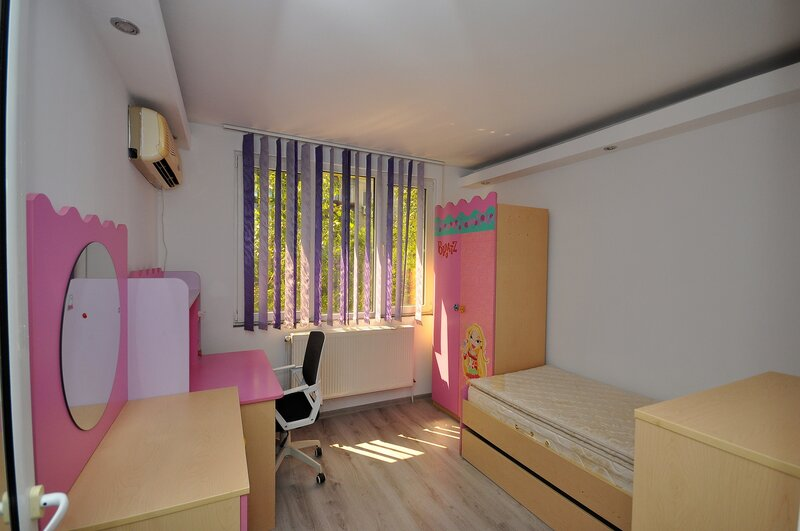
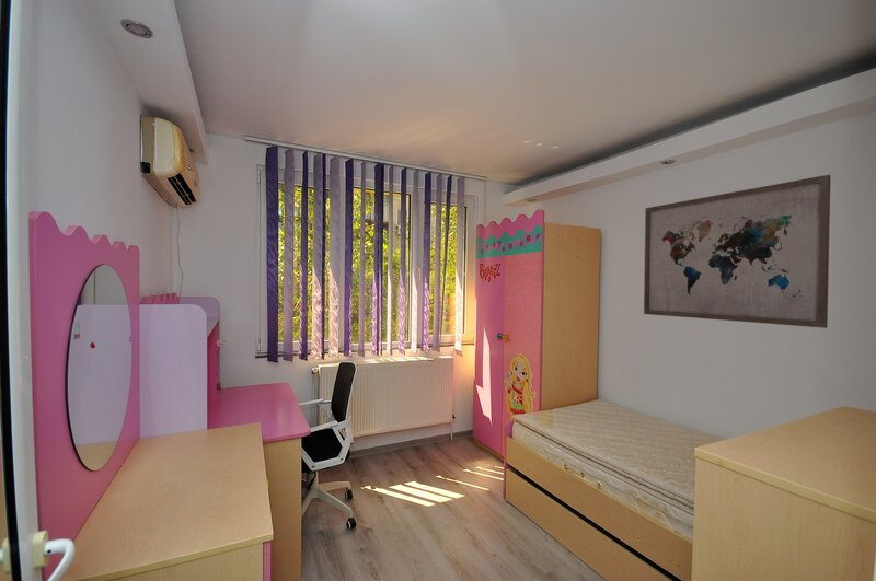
+ wall art [643,174,831,329]
